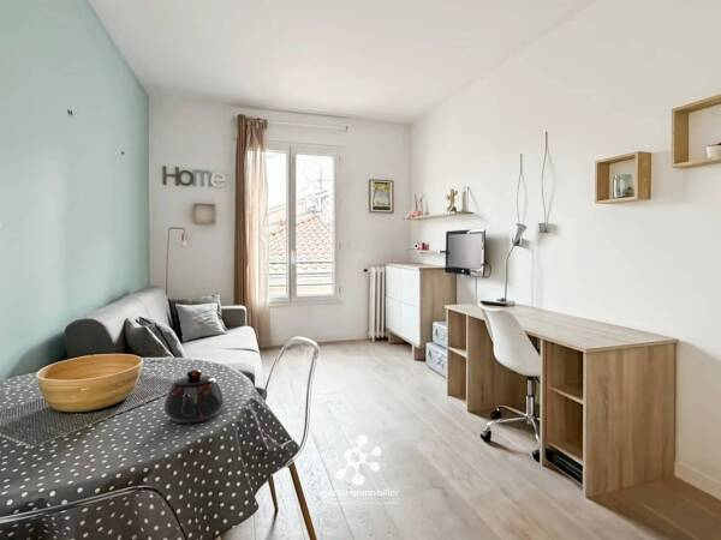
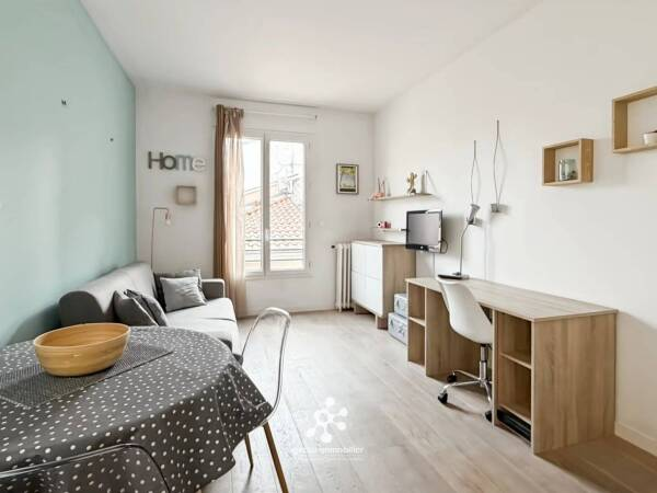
- teapot [162,368,225,425]
